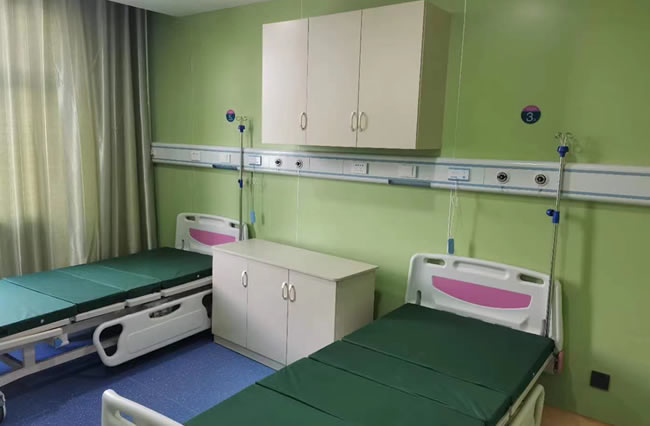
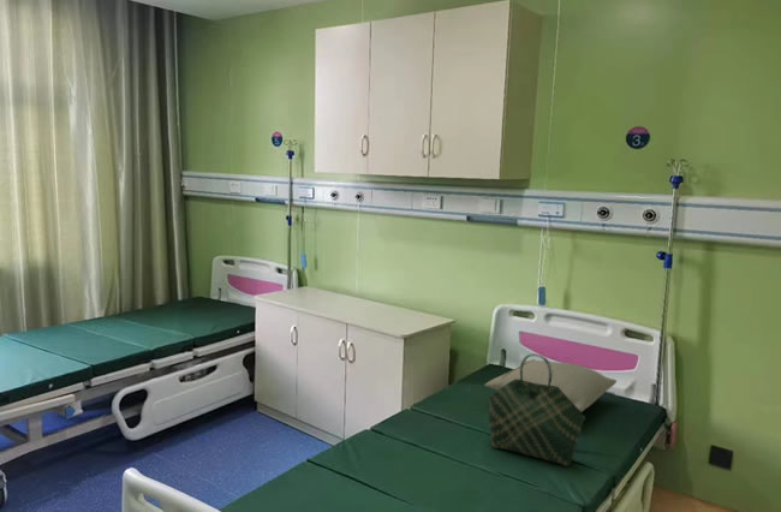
+ tote bag [488,353,586,468]
+ pillow [483,358,618,412]
